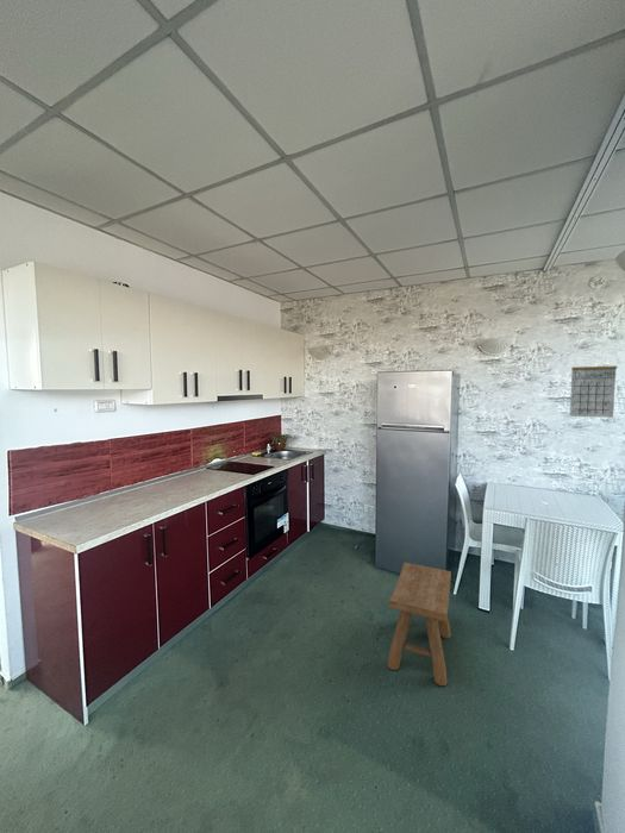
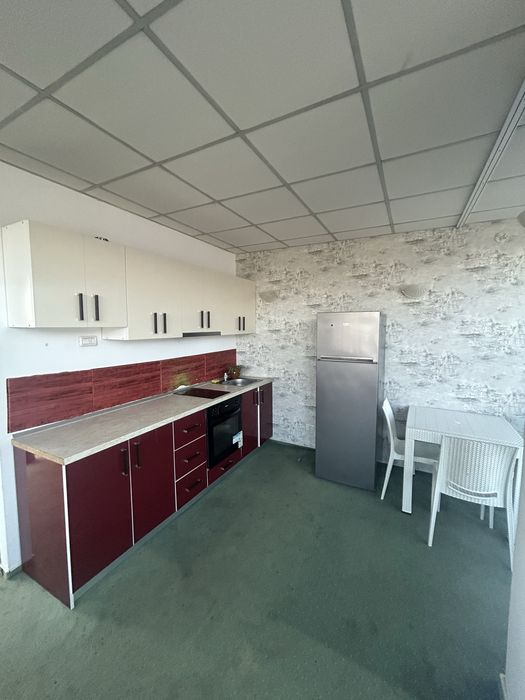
- stool [387,560,452,687]
- calendar [569,353,618,419]
